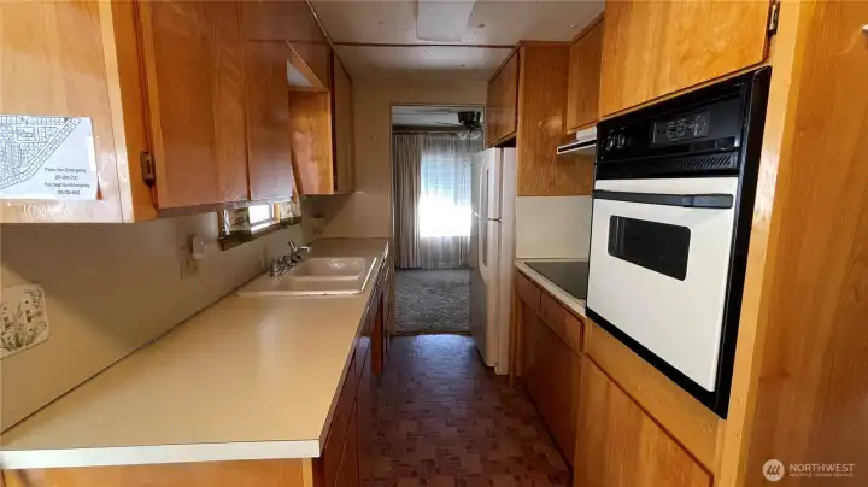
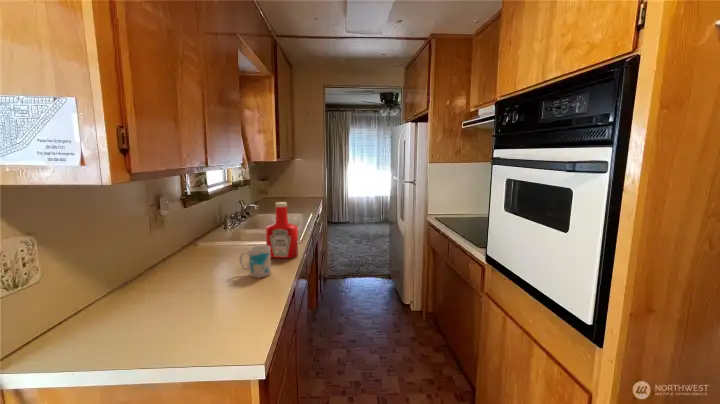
+ mug [239,244,272,279]
+ soap bottle [265,201,299,259]
